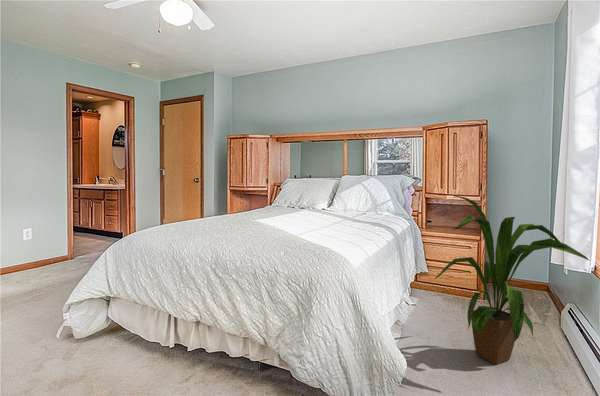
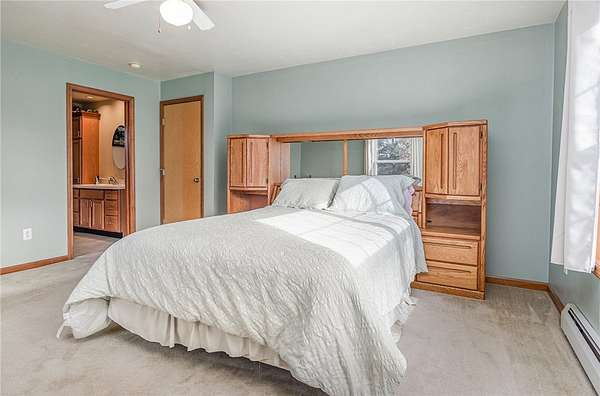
- house plant [434,194,591,365]
